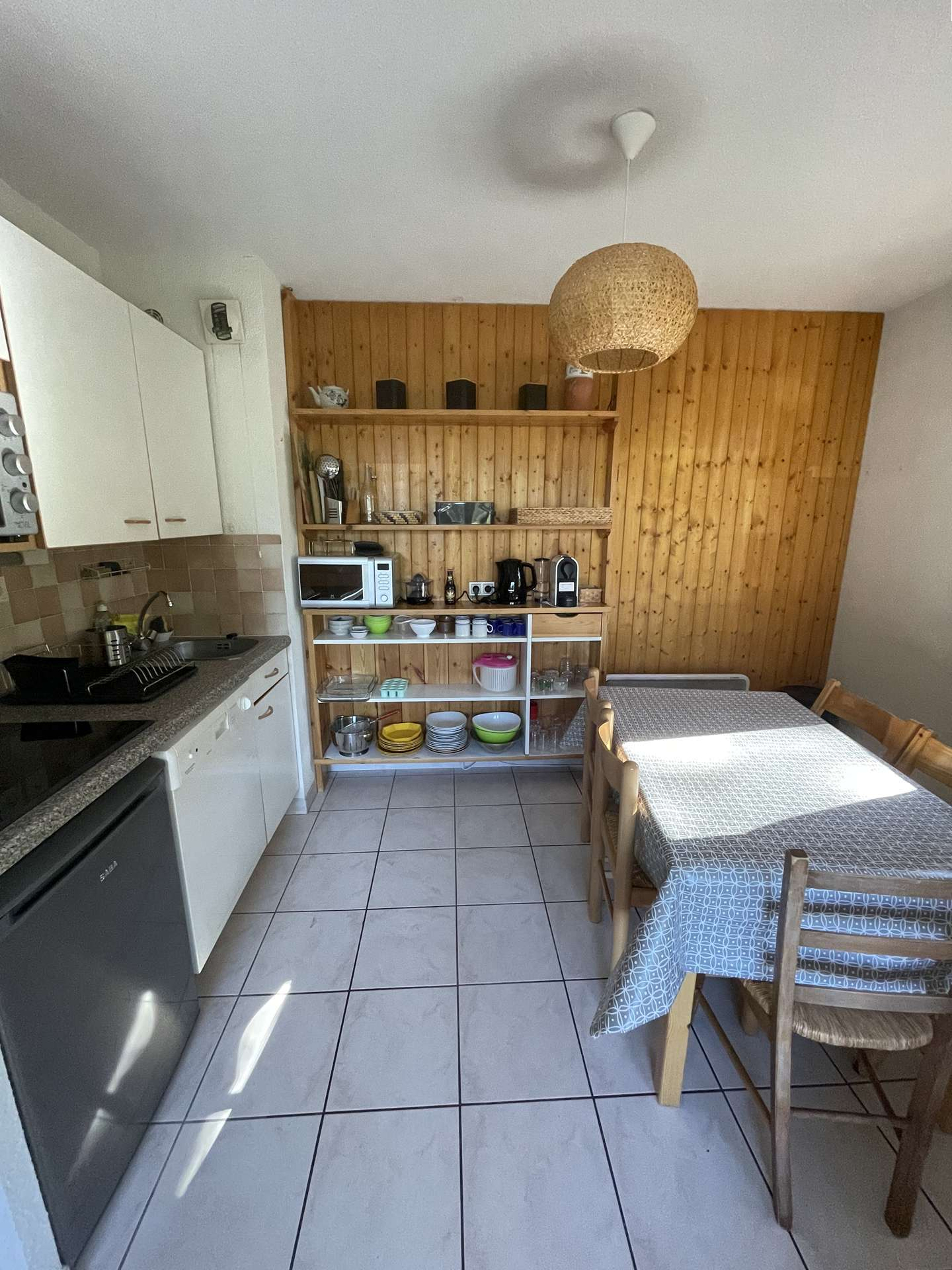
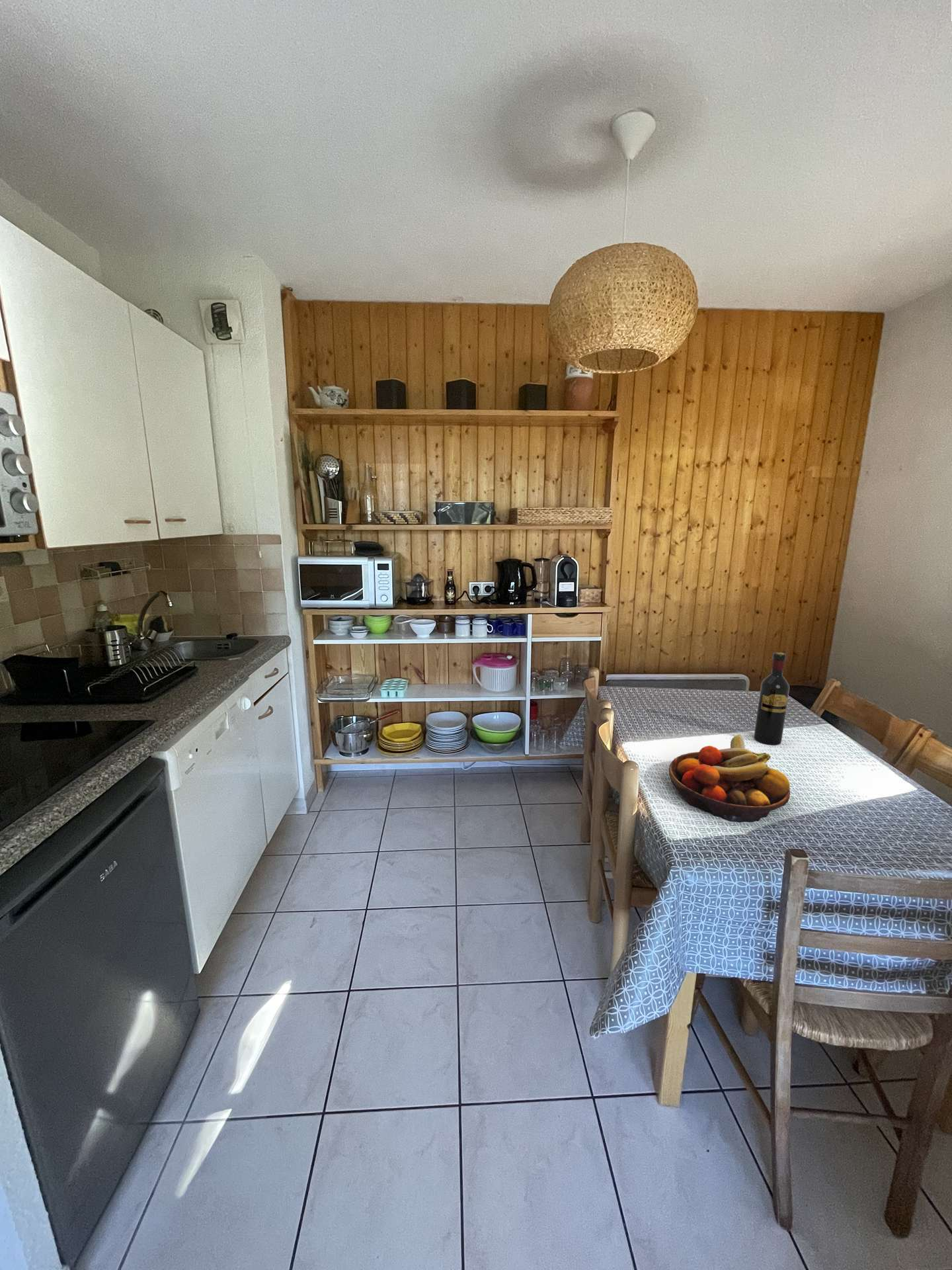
+ fruit bowl [668,734,791,823]
+ wine bottle [754,652,790,745]
